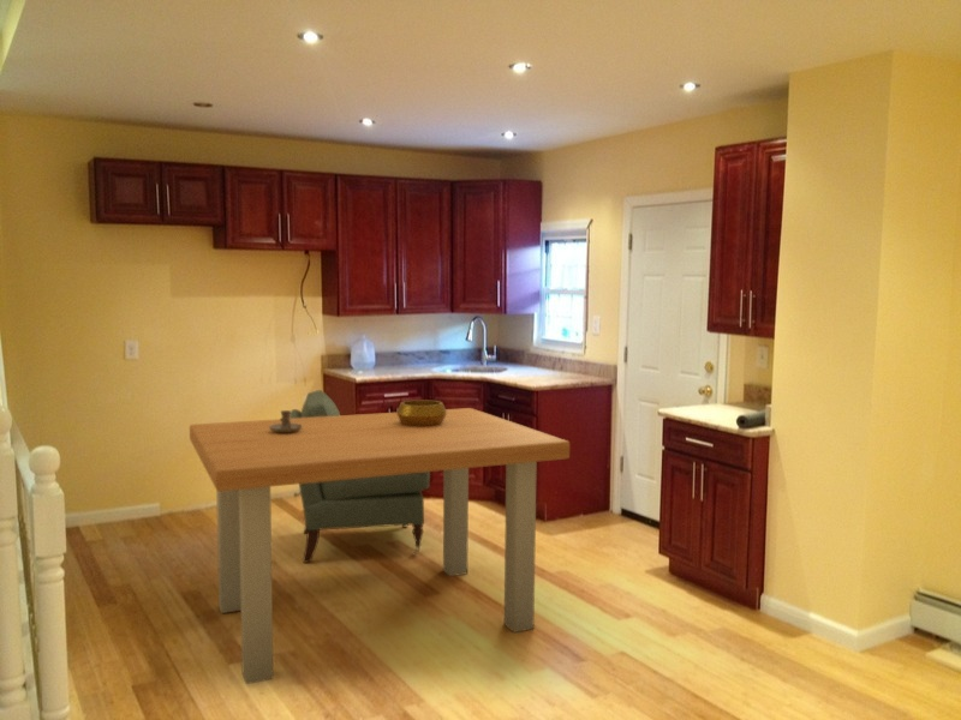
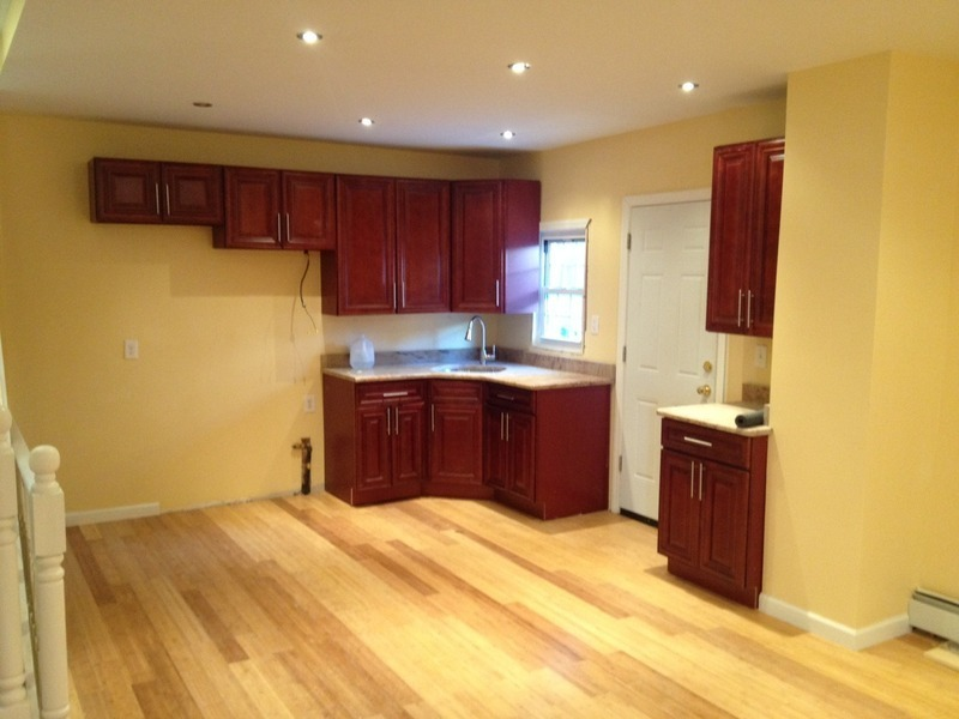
- candle holder [269,409,302,433]
- chair [290,389,431,564]
- decorative bowl [395,398,447,427]
- dining table [189,407,571,685]
